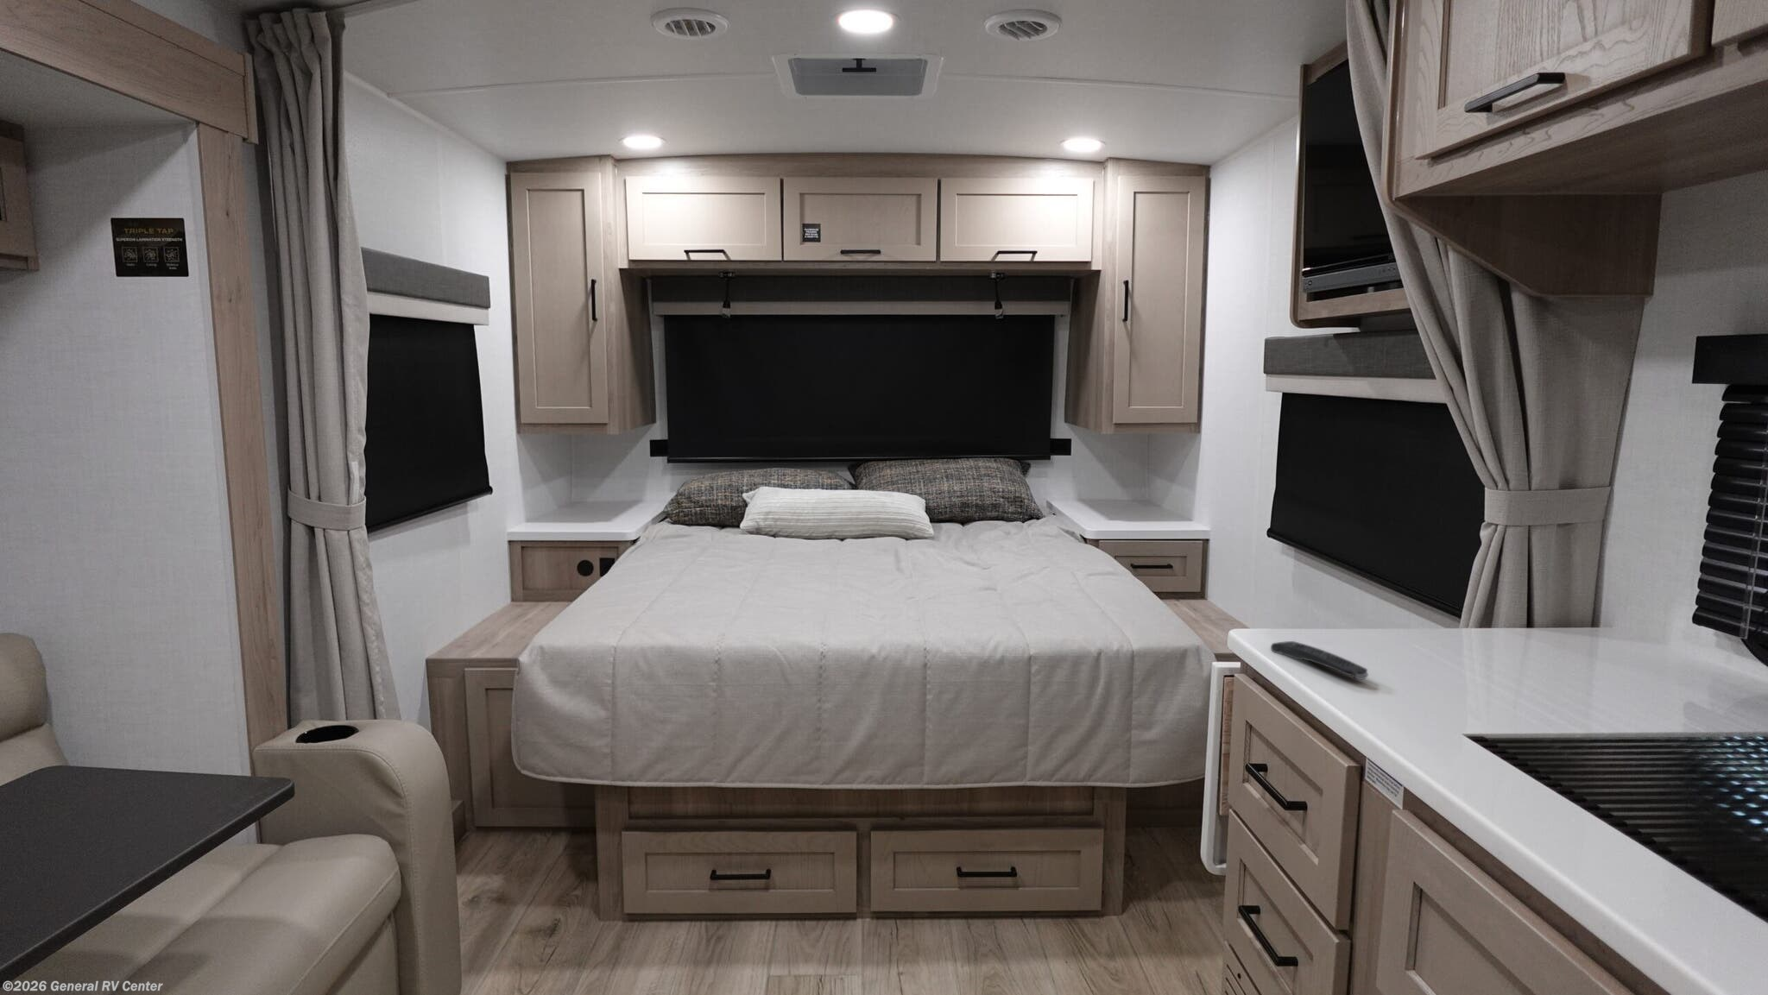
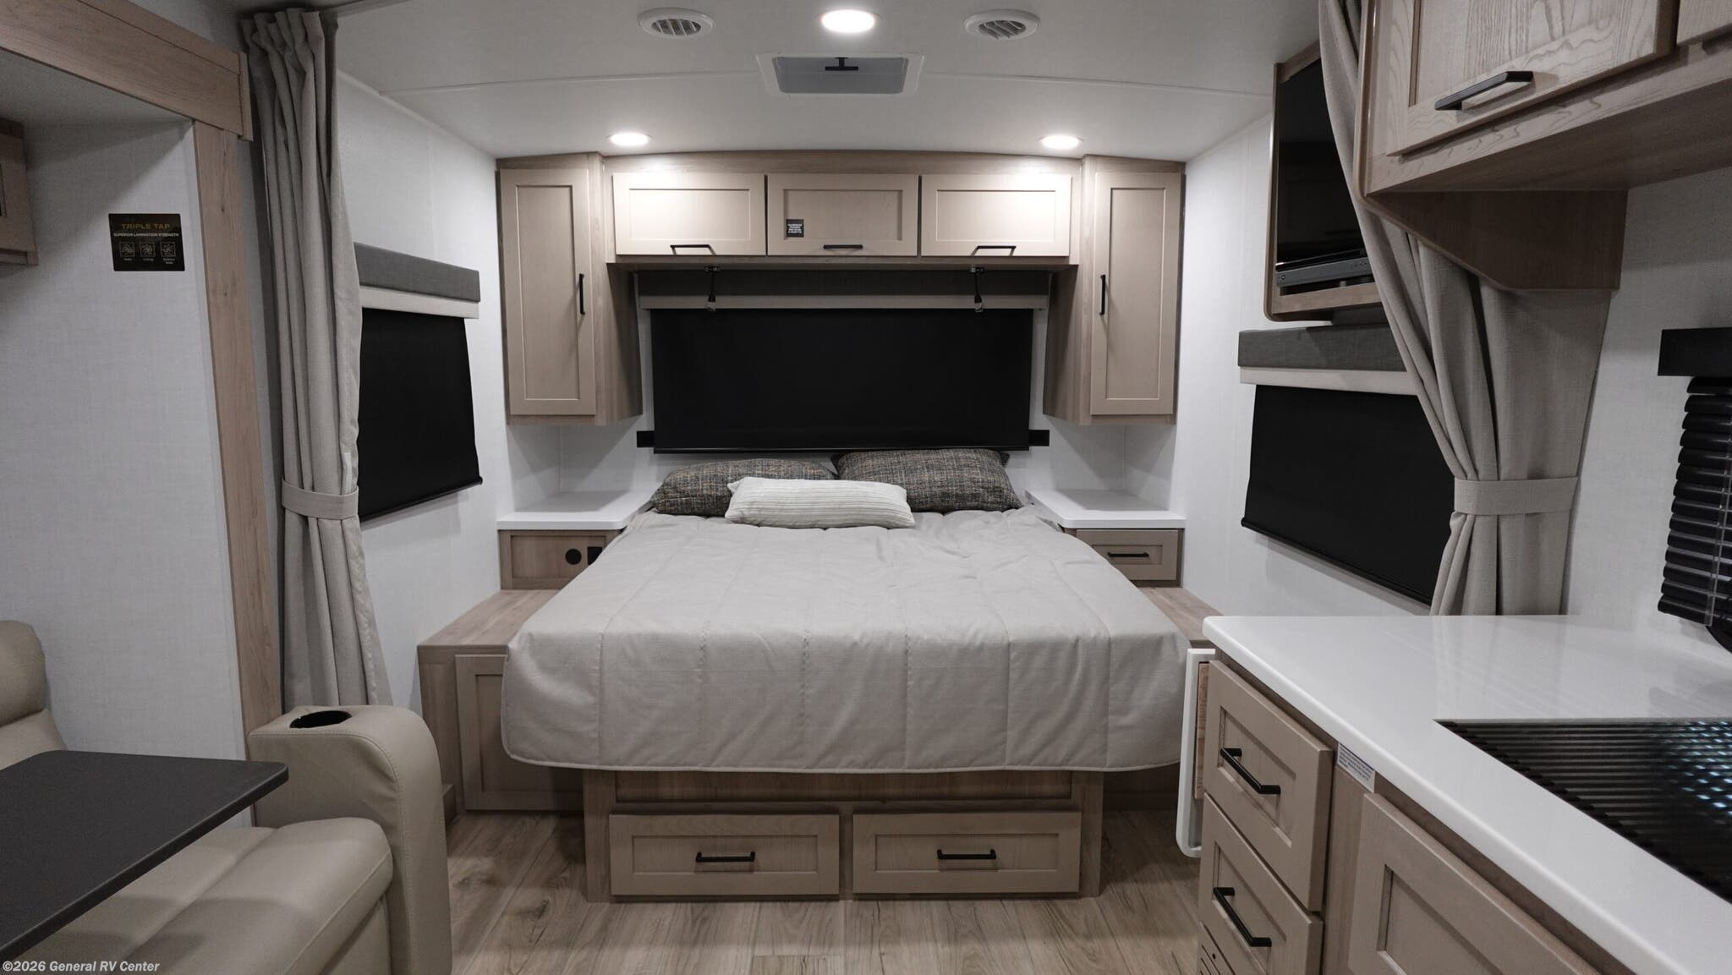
- remote control [1270,641,1370,681]
